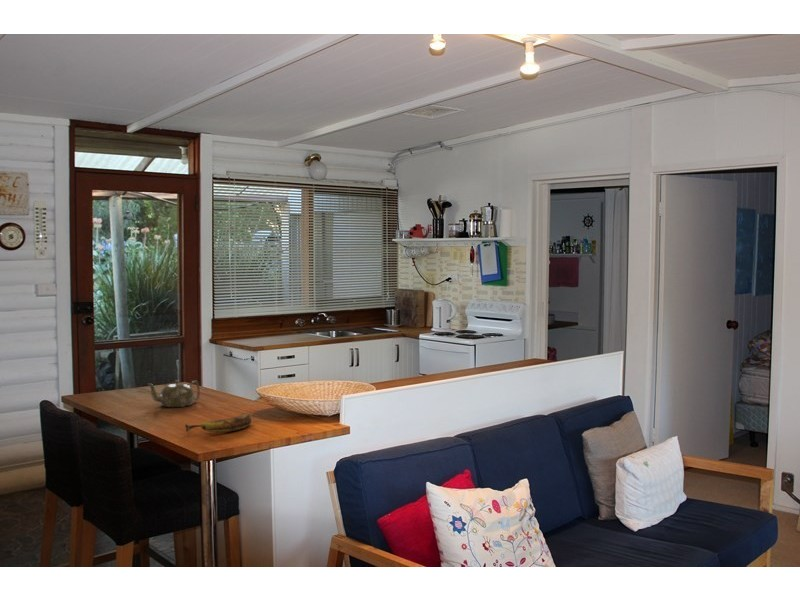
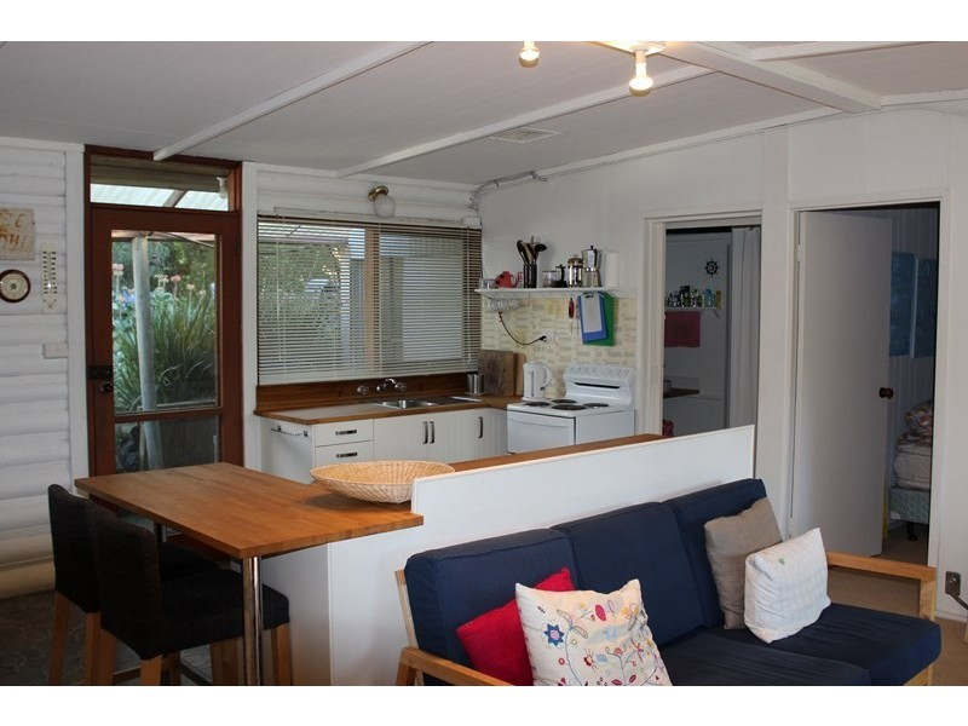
- teapot [146,379,201,408]
- banana [184,413,252,433]
